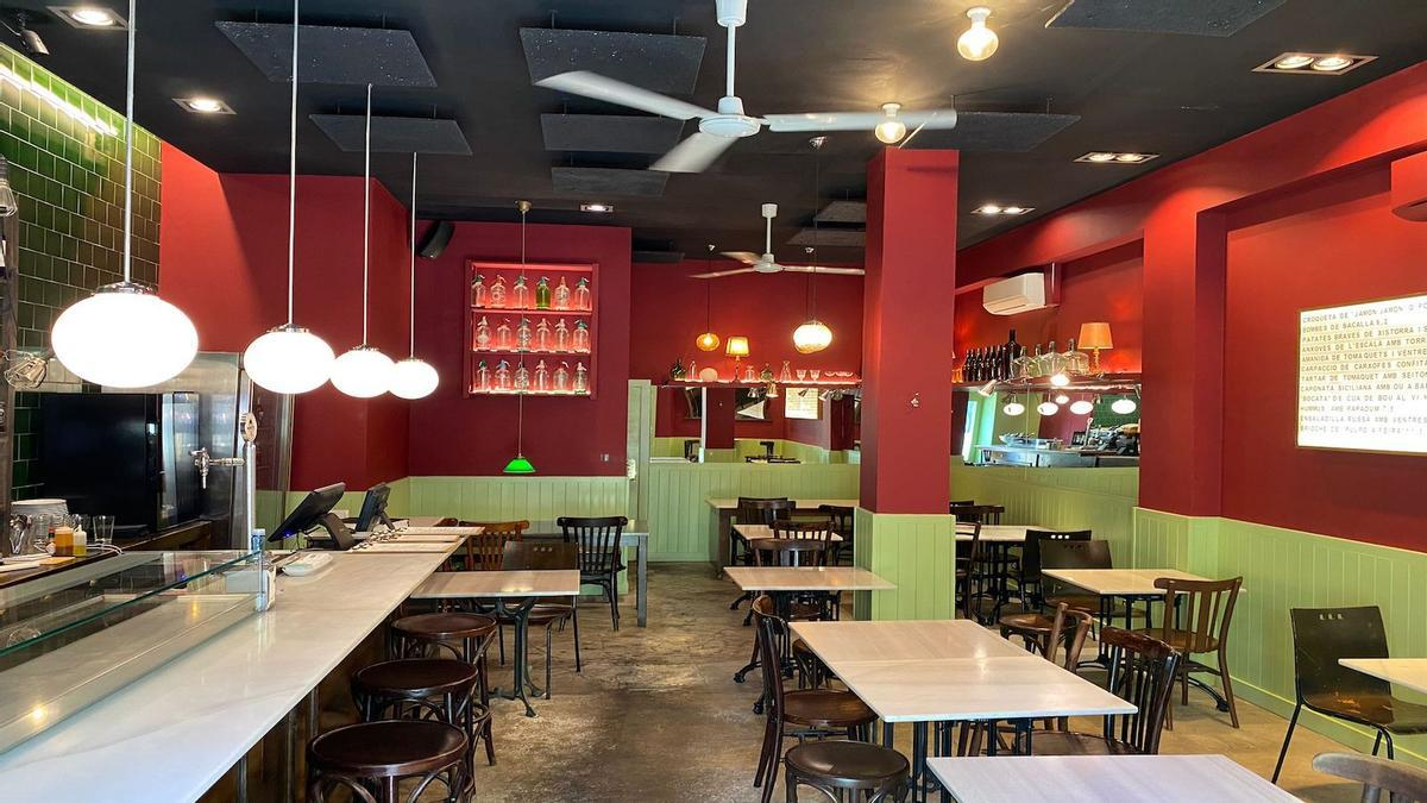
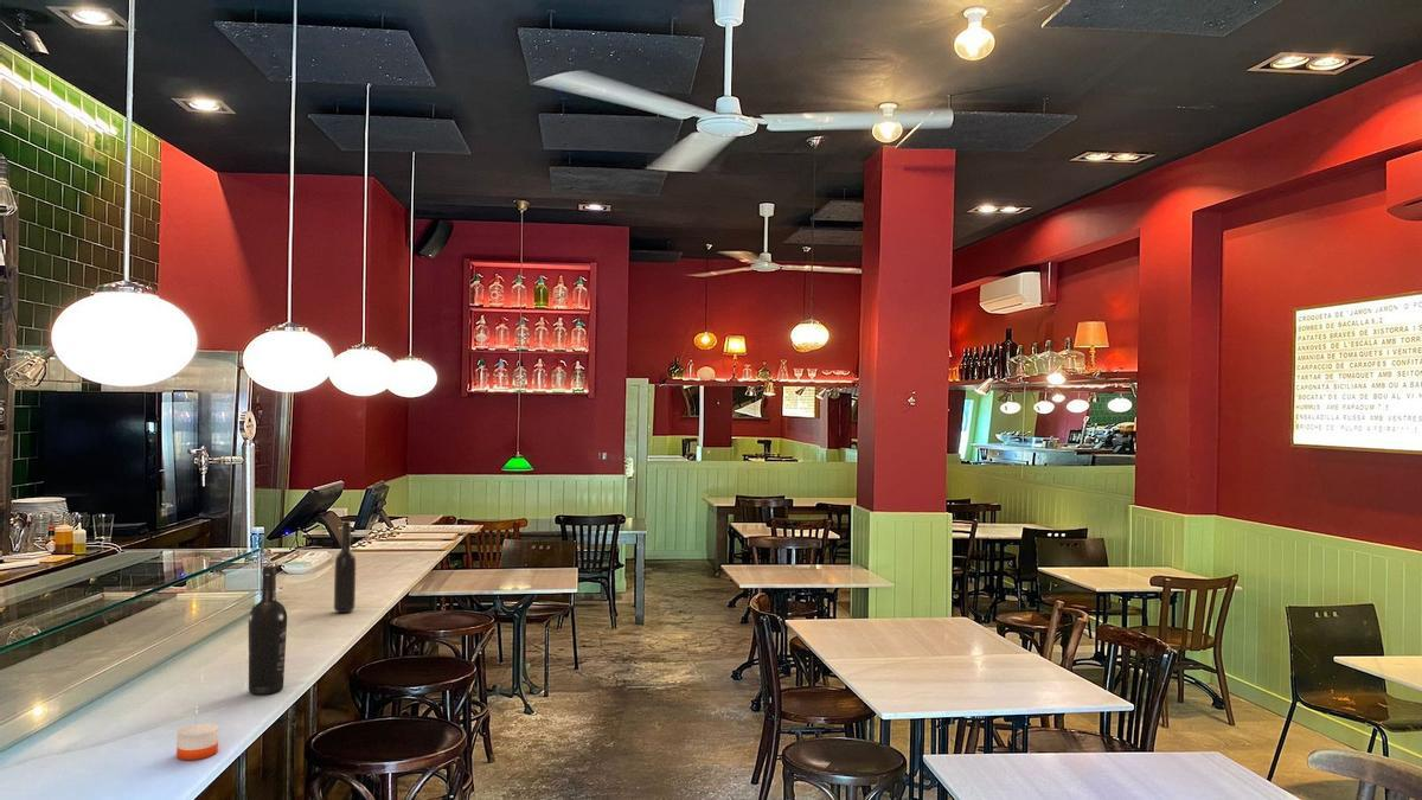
+ candle [175,715,219,761]
+ bottle [333,520,357,614]
+ wine bottle [248,565,288,696]
